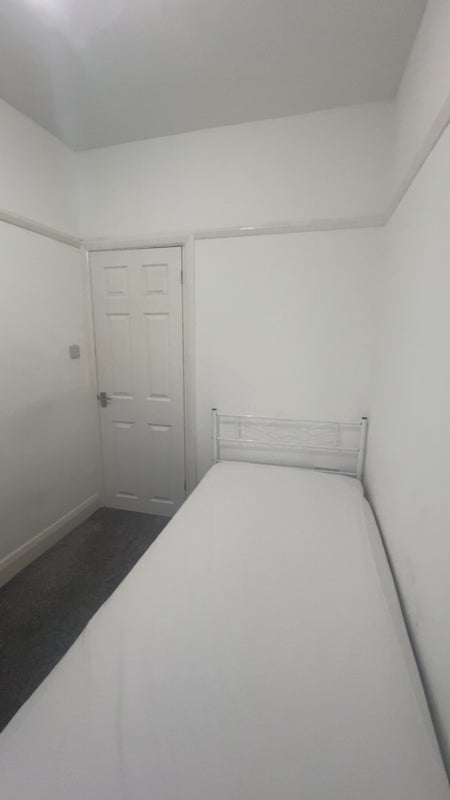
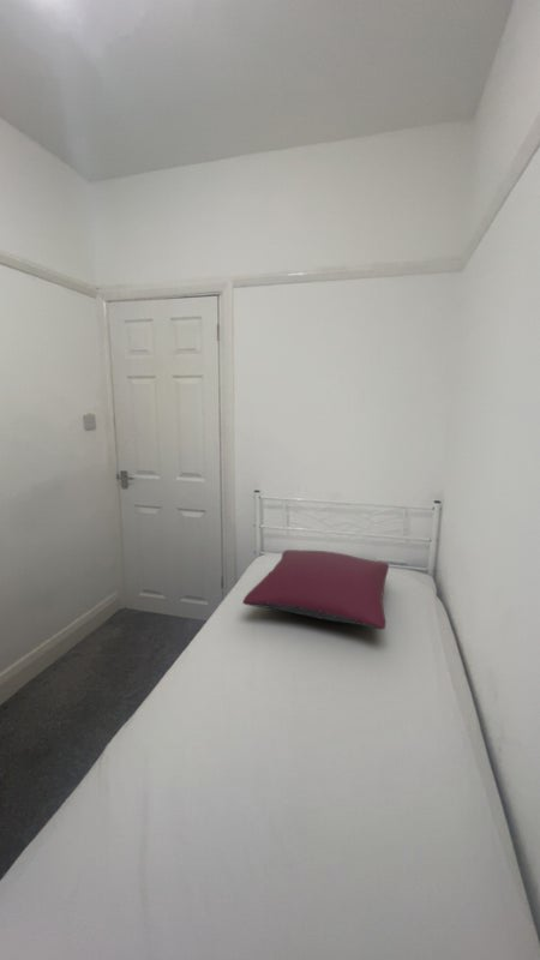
+ pillow [241,548,390,631]
